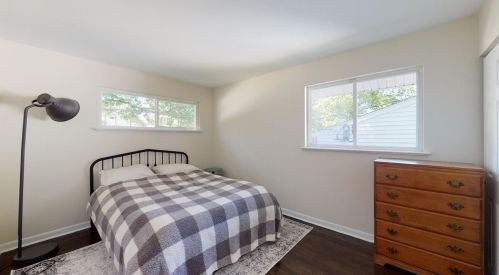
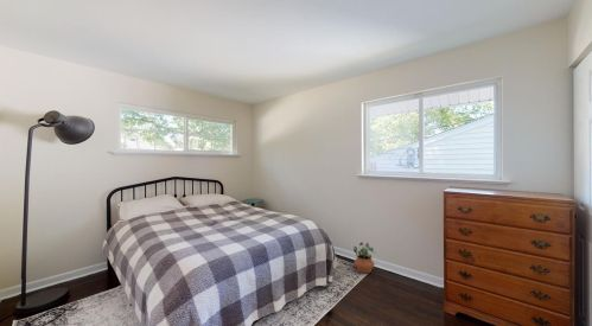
+ potted plant [352,242,377,274]
